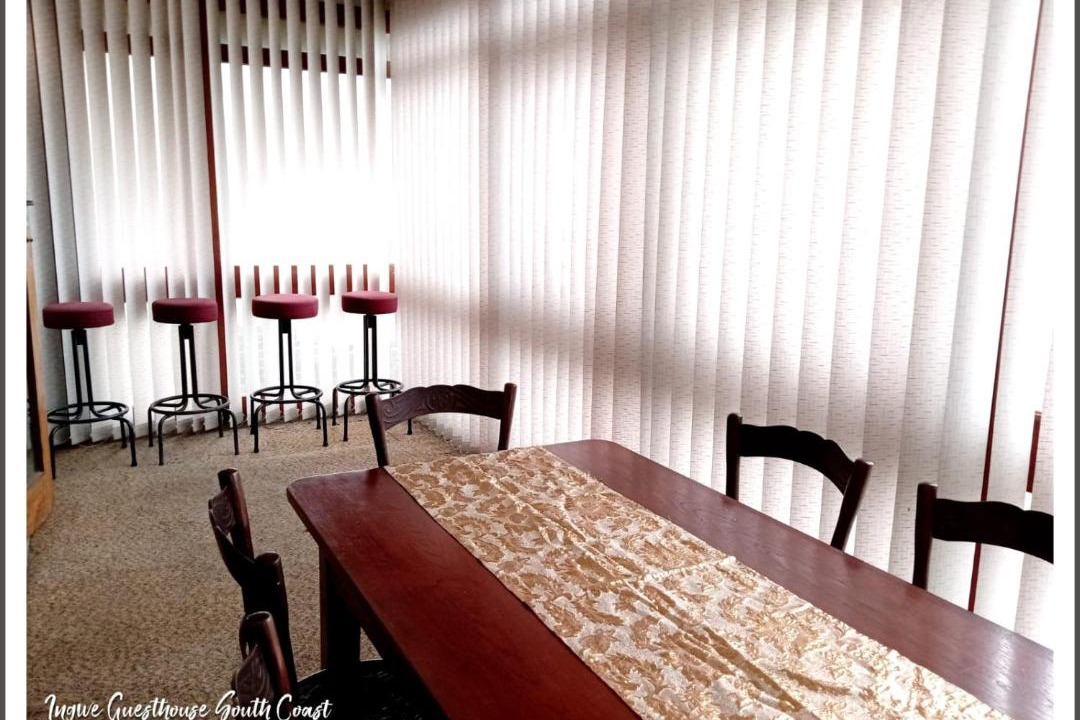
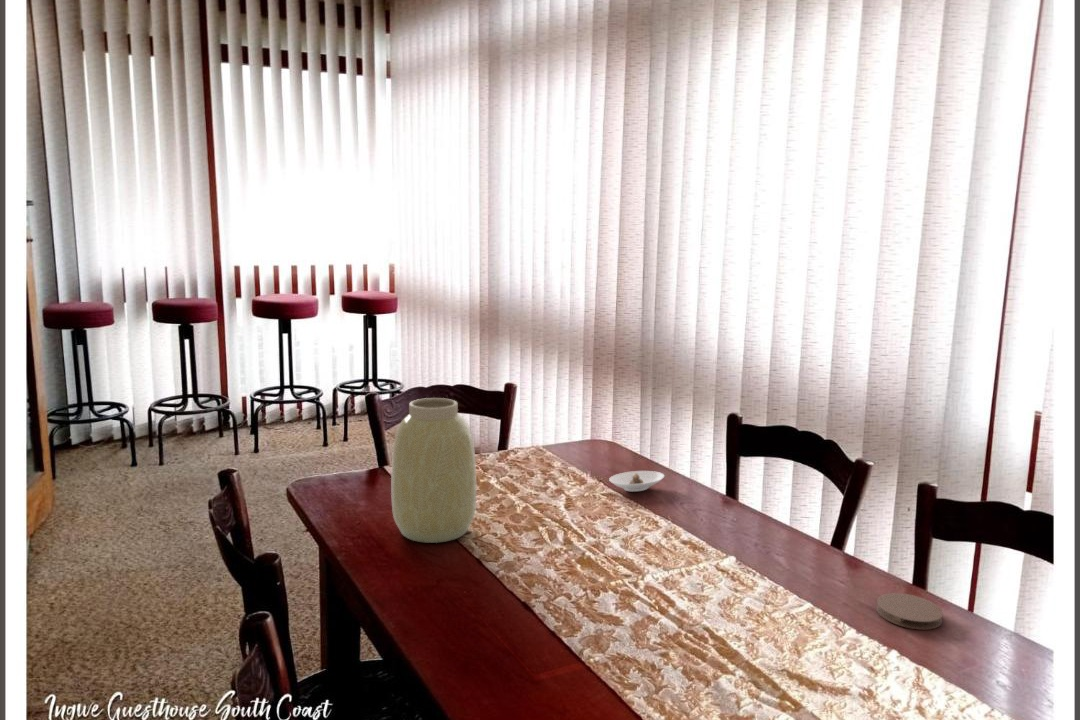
+ vase [390,397,477,544]
+ saucer [608,470,665,493]
+ coaster [875,592,944,631]
